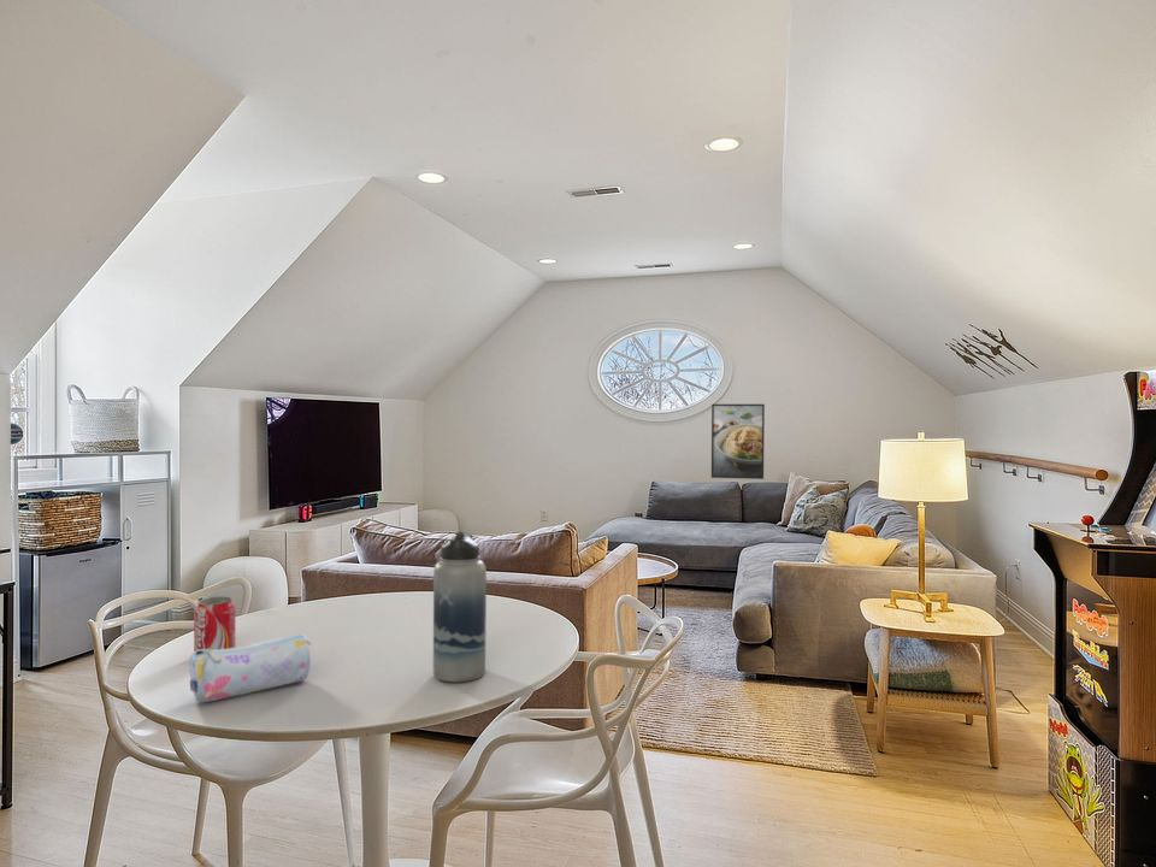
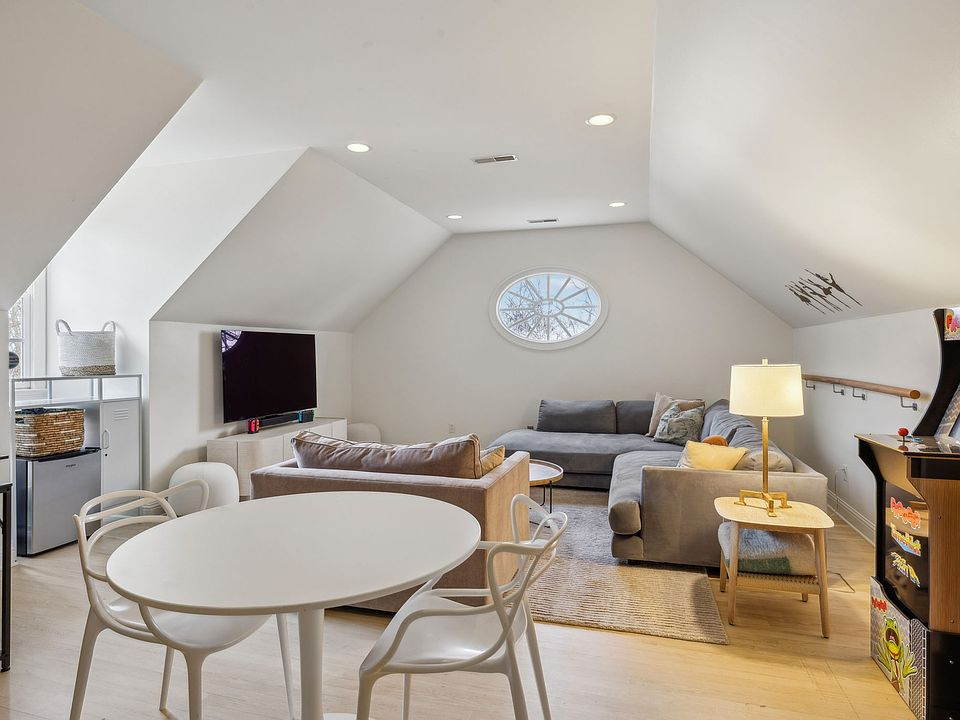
- pencil case [189,632,312,703]
- beverage can [193,596,236,653]
- water bottle [432,531,488,684]
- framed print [710,403,766,480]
